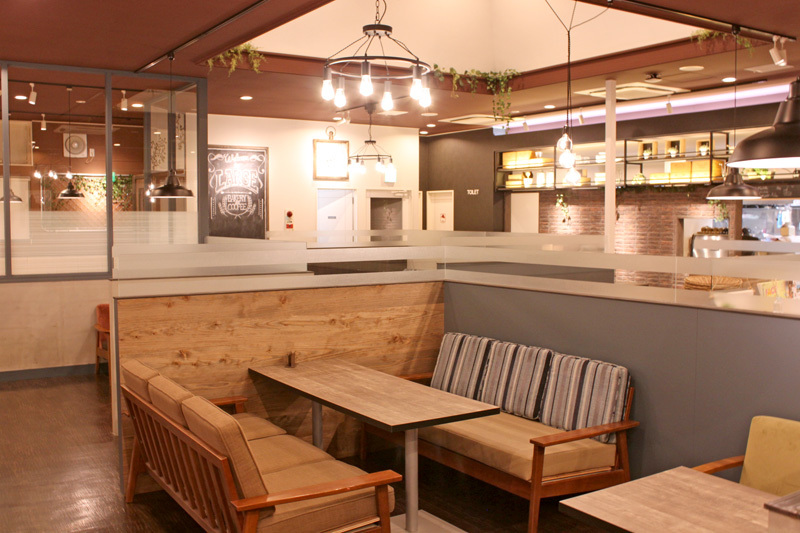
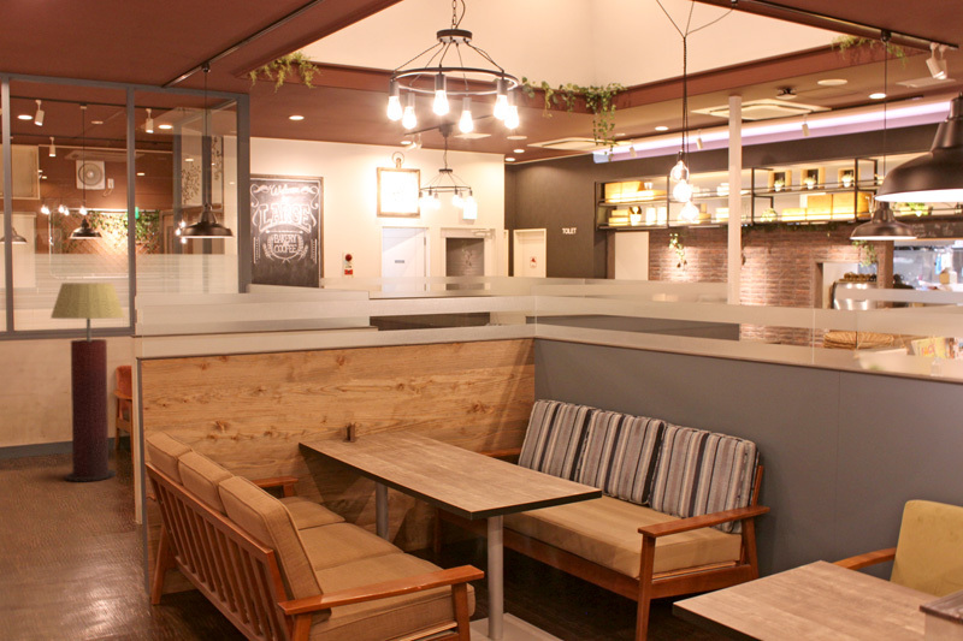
+ floor lamp [49,281,126,483]
